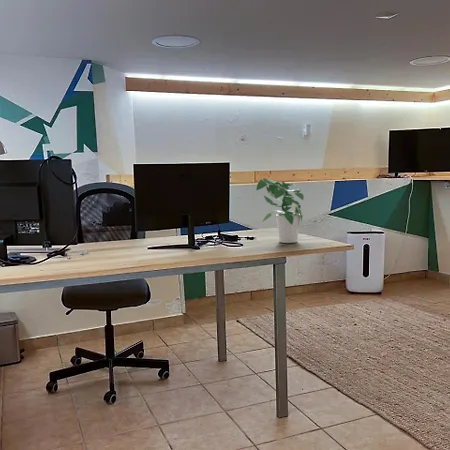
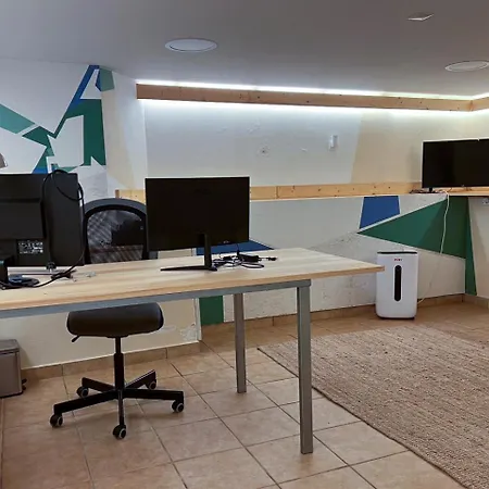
- potted plant [255,177,305,244]
